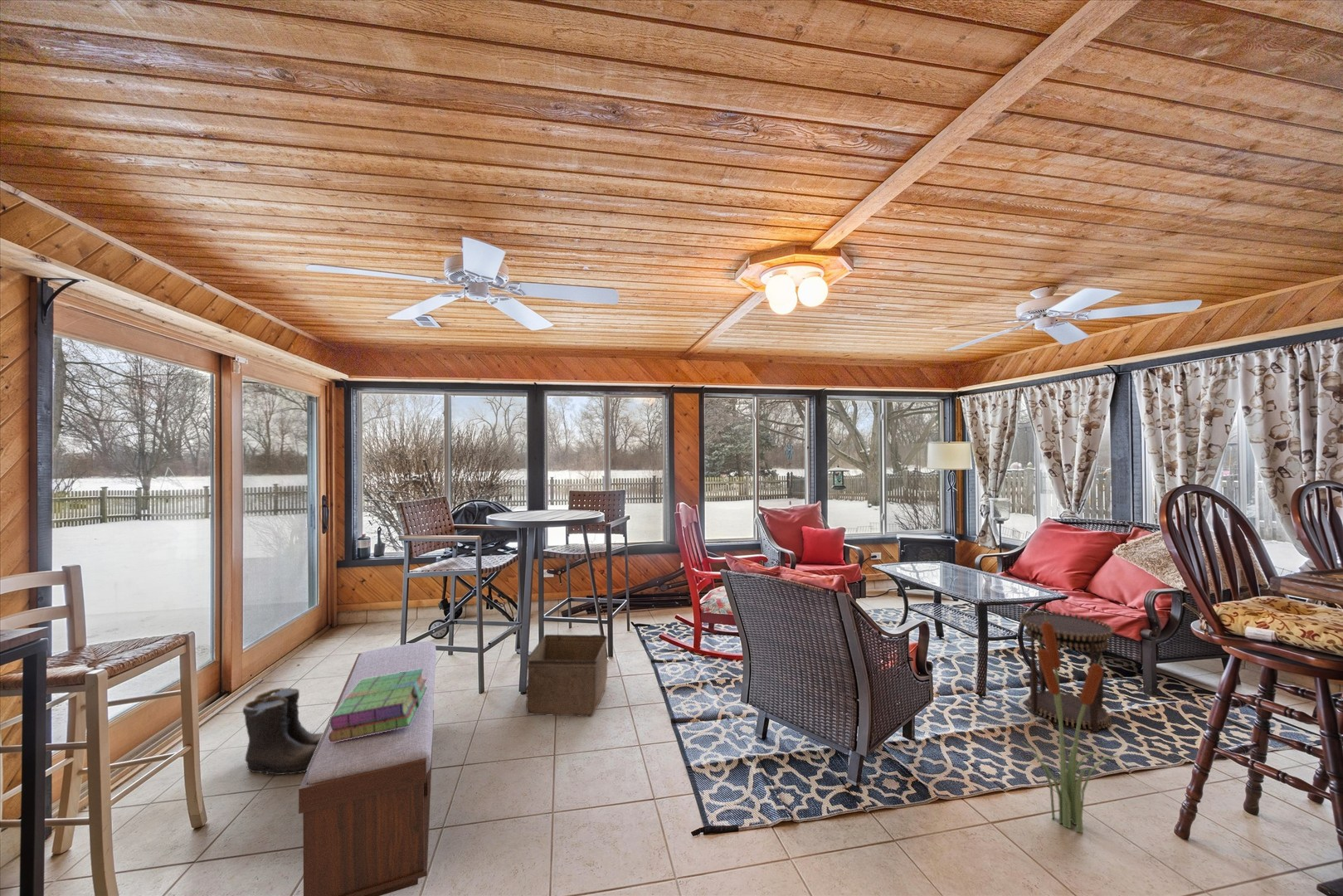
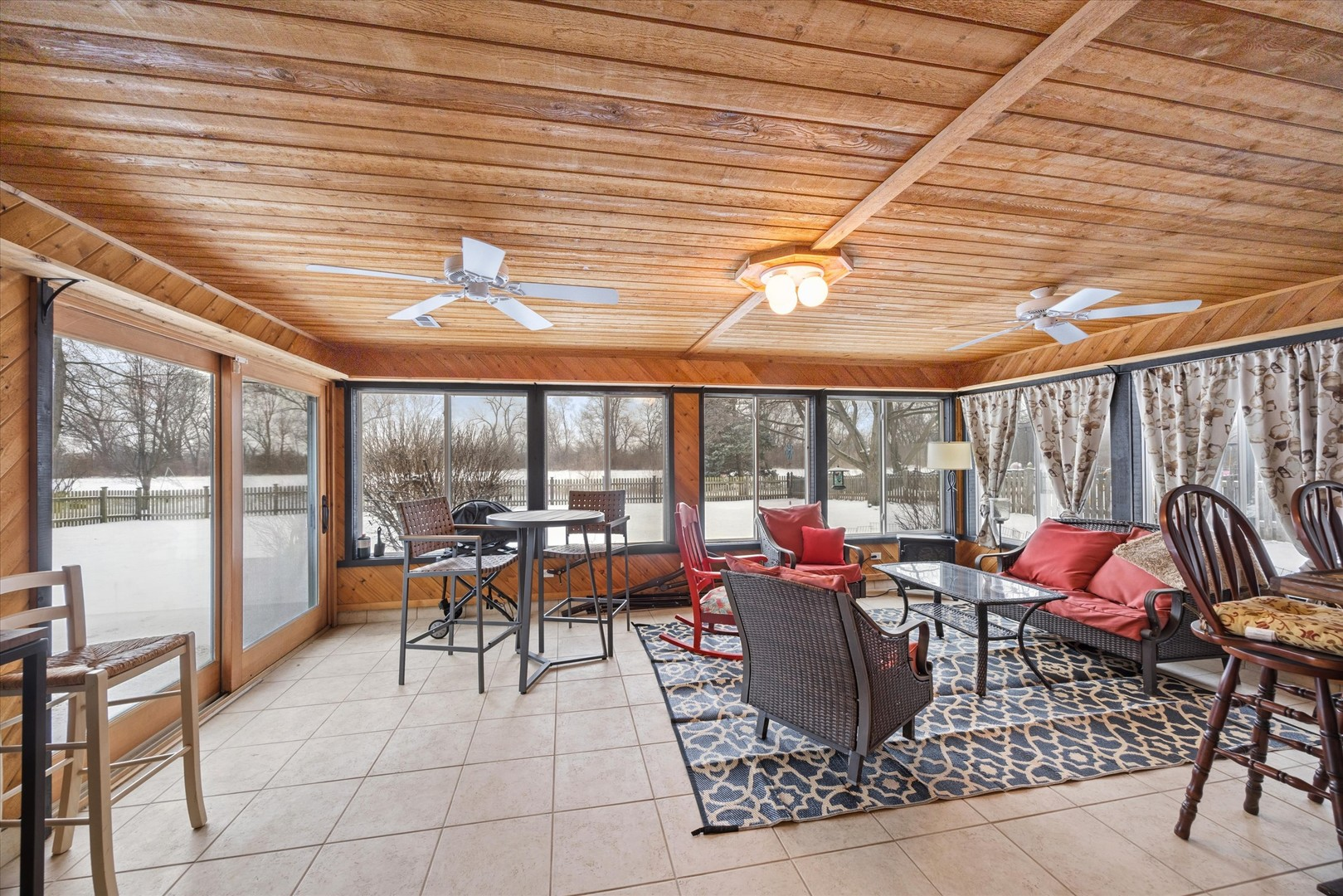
- boots [242,687,324,776]
- decorative plant [1021,610,1119,834]
- stack of books [328,668,428,743]
- bench [298,640,437,896]
- storage bin [525,634,608,717]
- side table [1019,610,1115,733]
